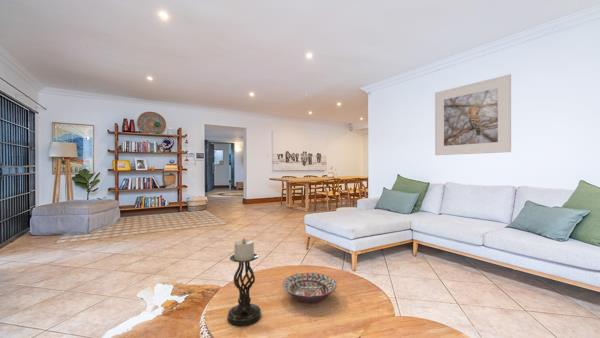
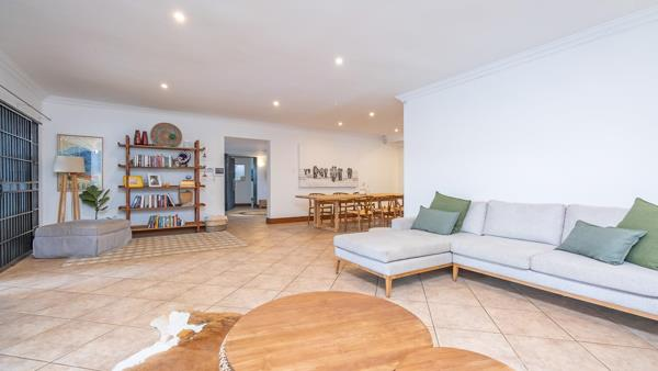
- decorative bowl [282,272,337,304]
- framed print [434,73,512,156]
- candle holder [226,238,262,327]
